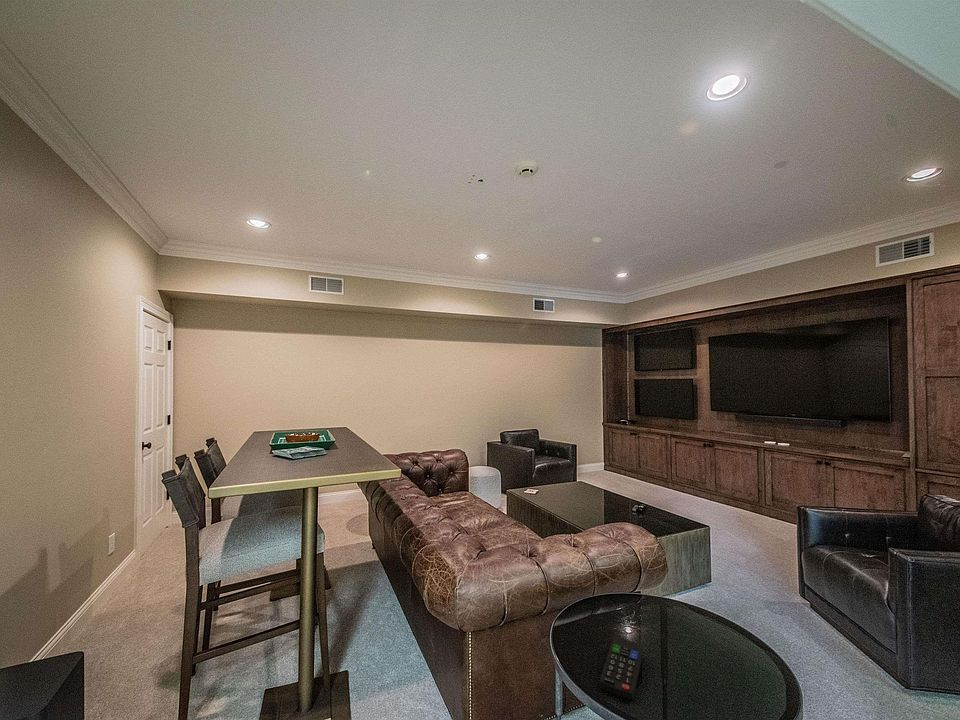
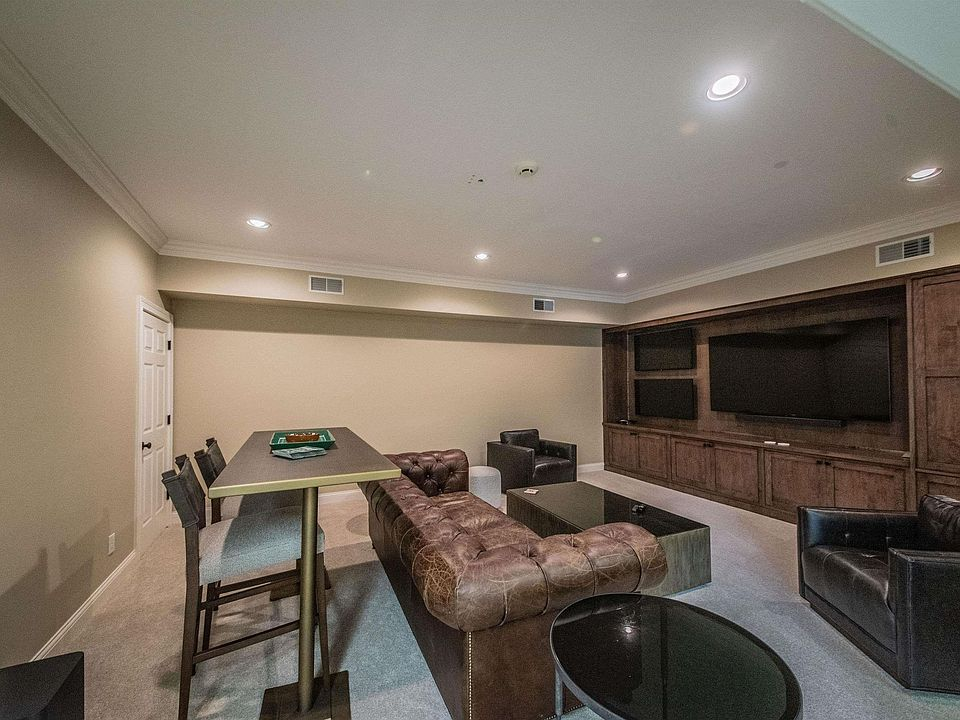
- remote control [599,636,644,701]
